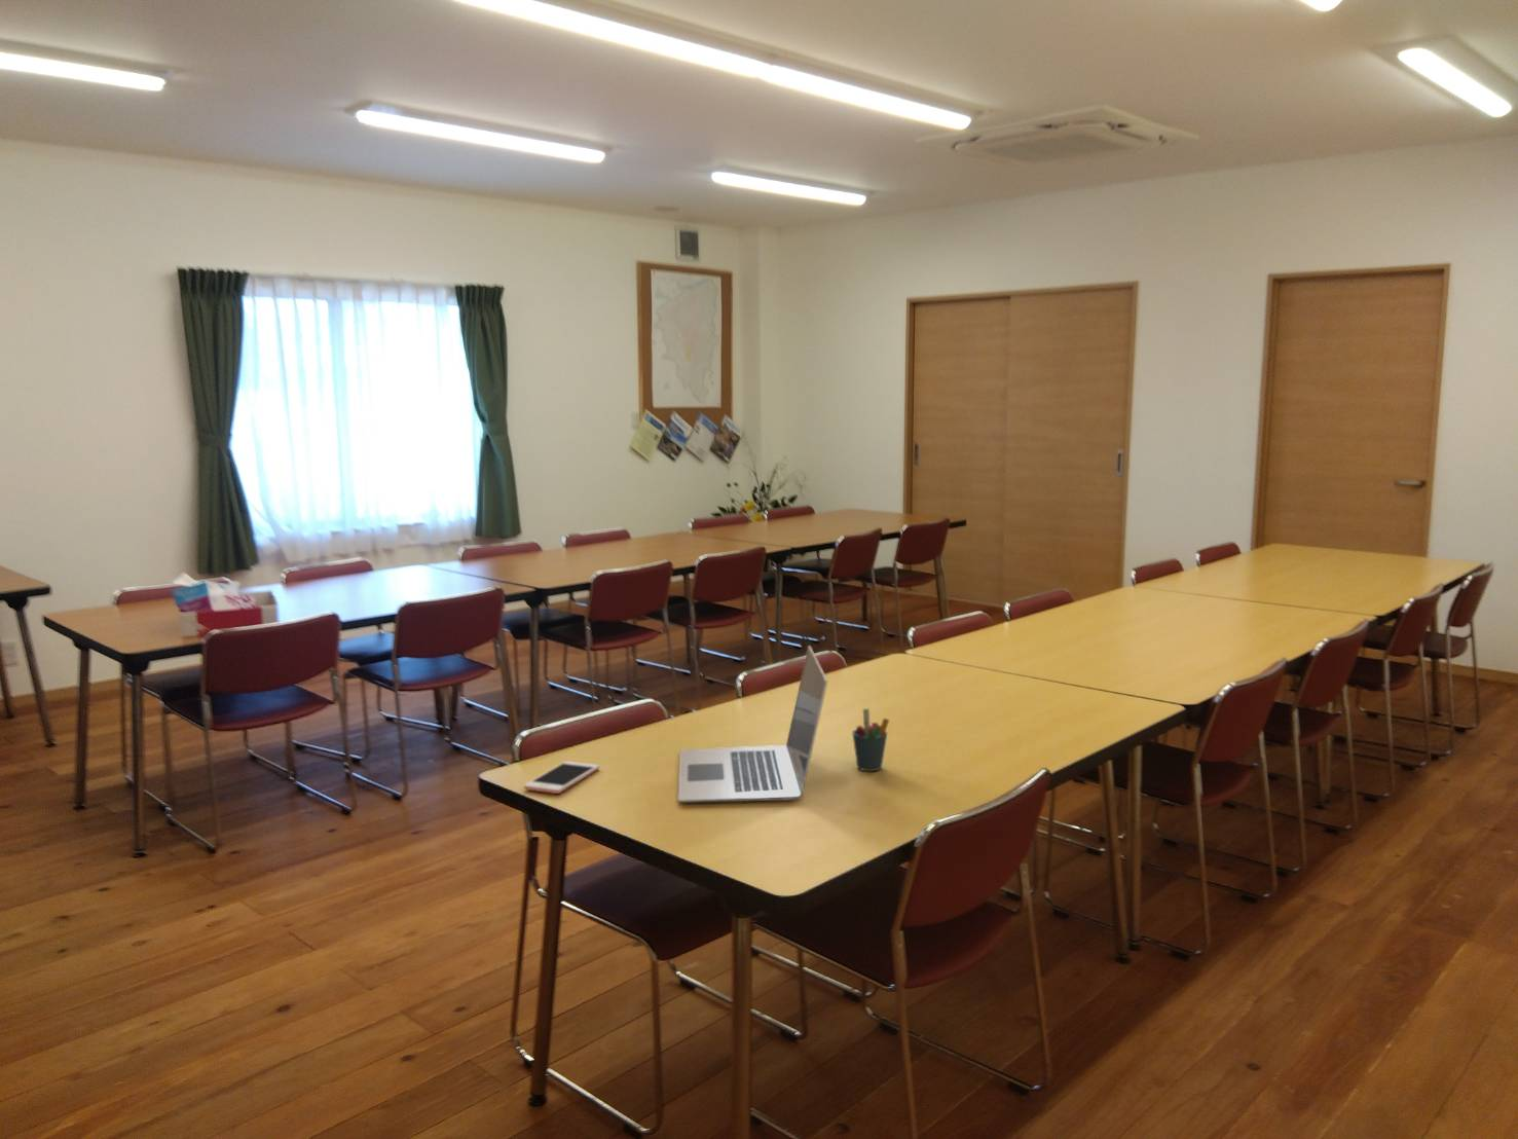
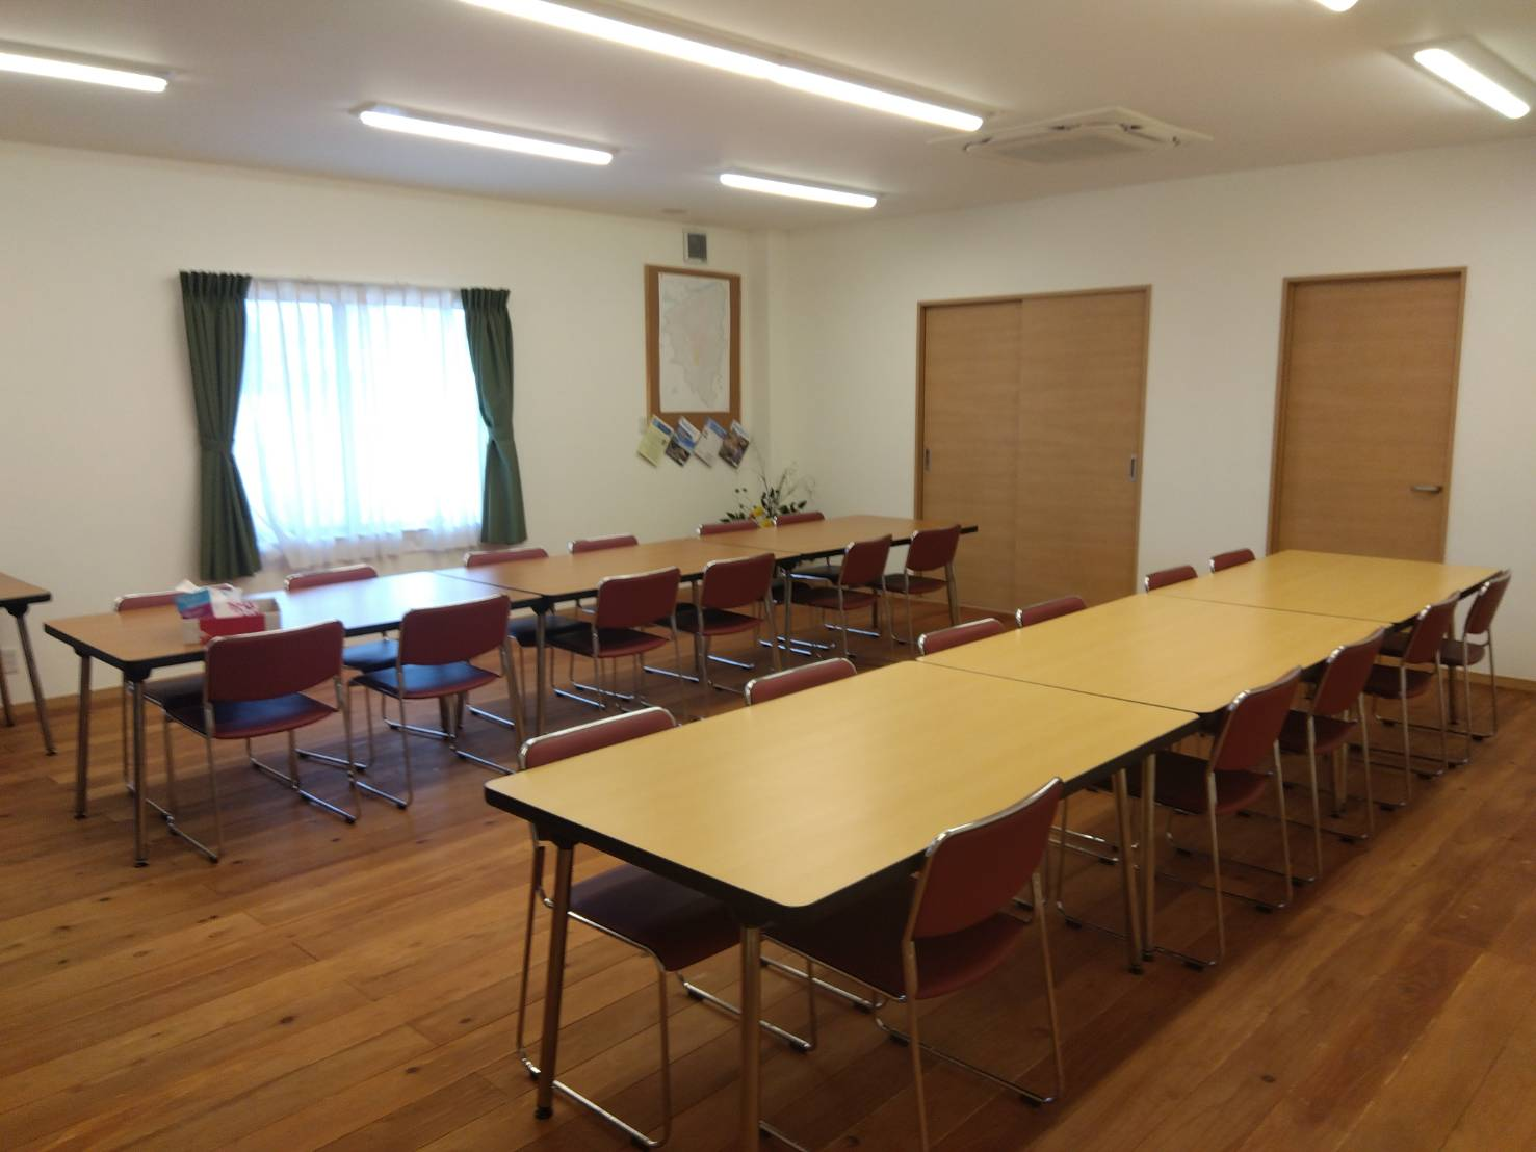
- pen holder [851,708,890,772]
- cell phone [523,761,601,794]
- laptop [677,645,828,804]
